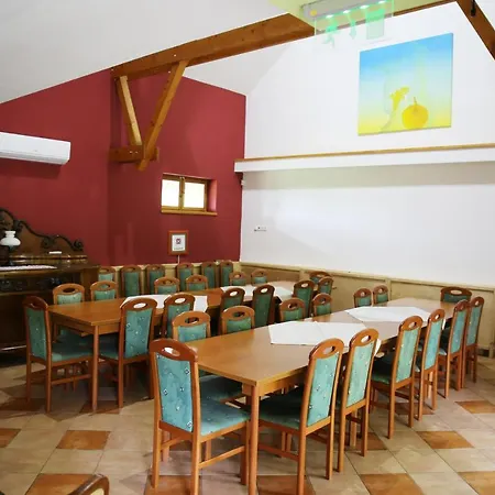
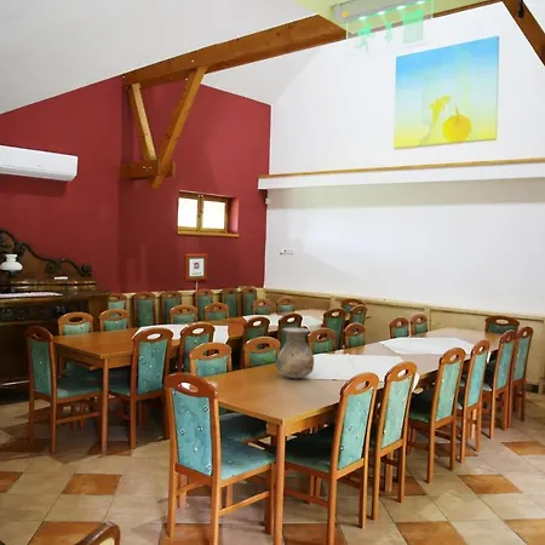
+ vase [275,327,315,379]
